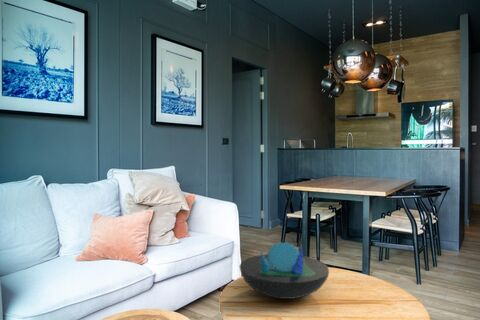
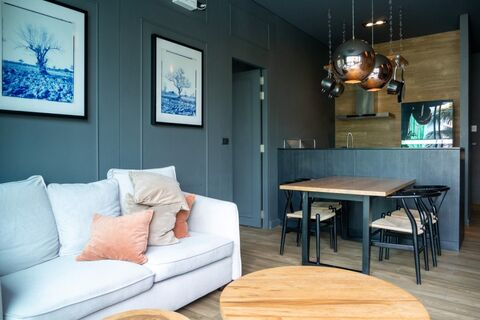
- decorative bowl [239,241,330,300]
